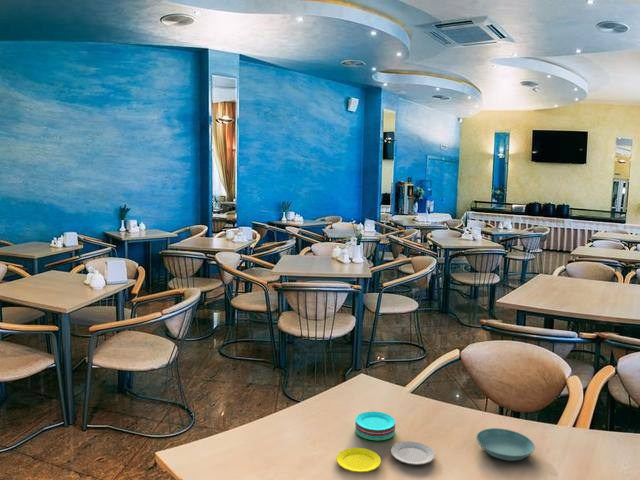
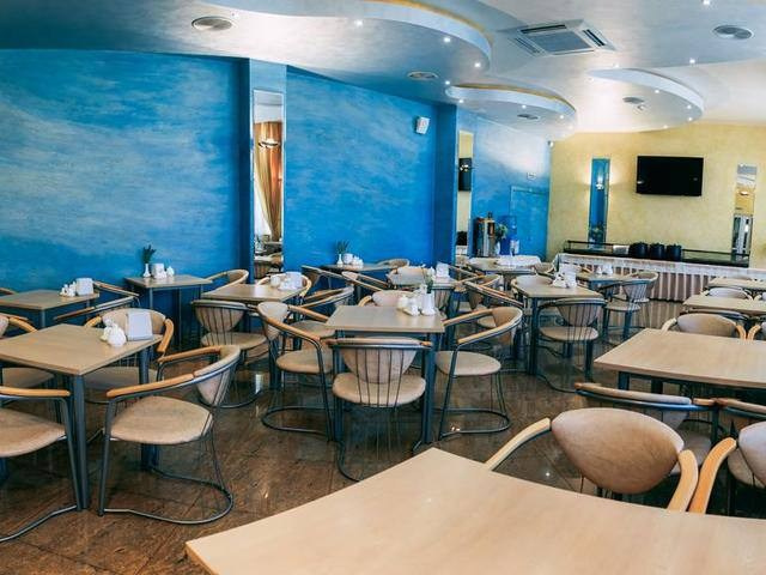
- saucer [475,427,536,462]
- plate [336,411,436,473]
